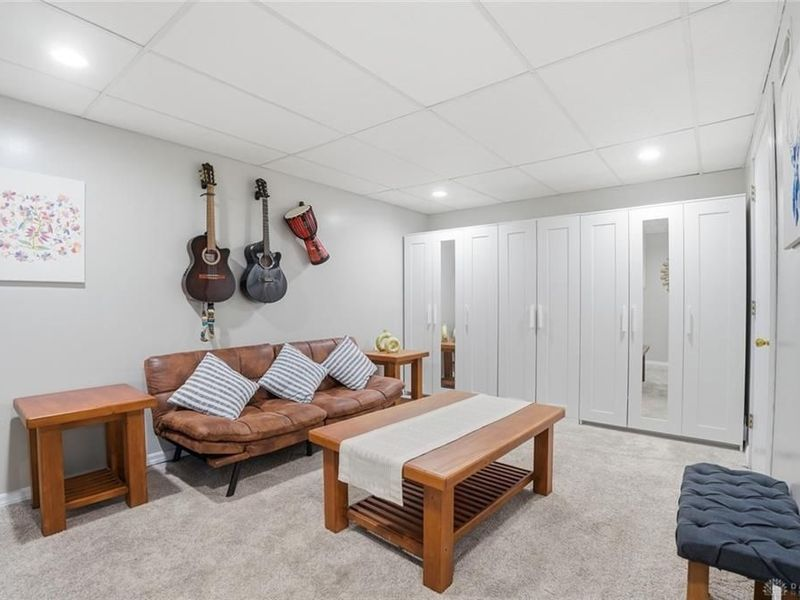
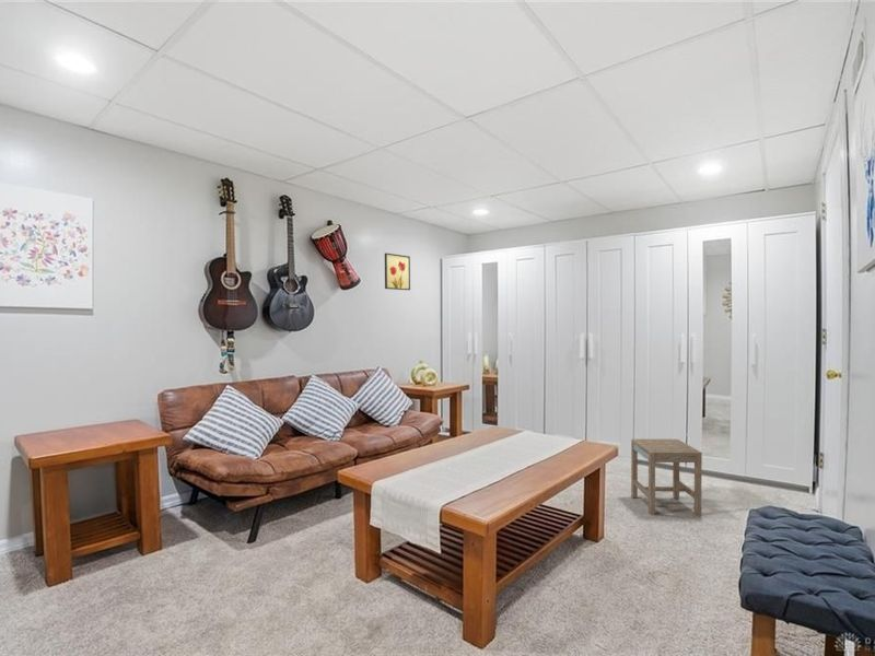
+ stool [630,438,703,517]
+ wall art [384,253,411,291]
